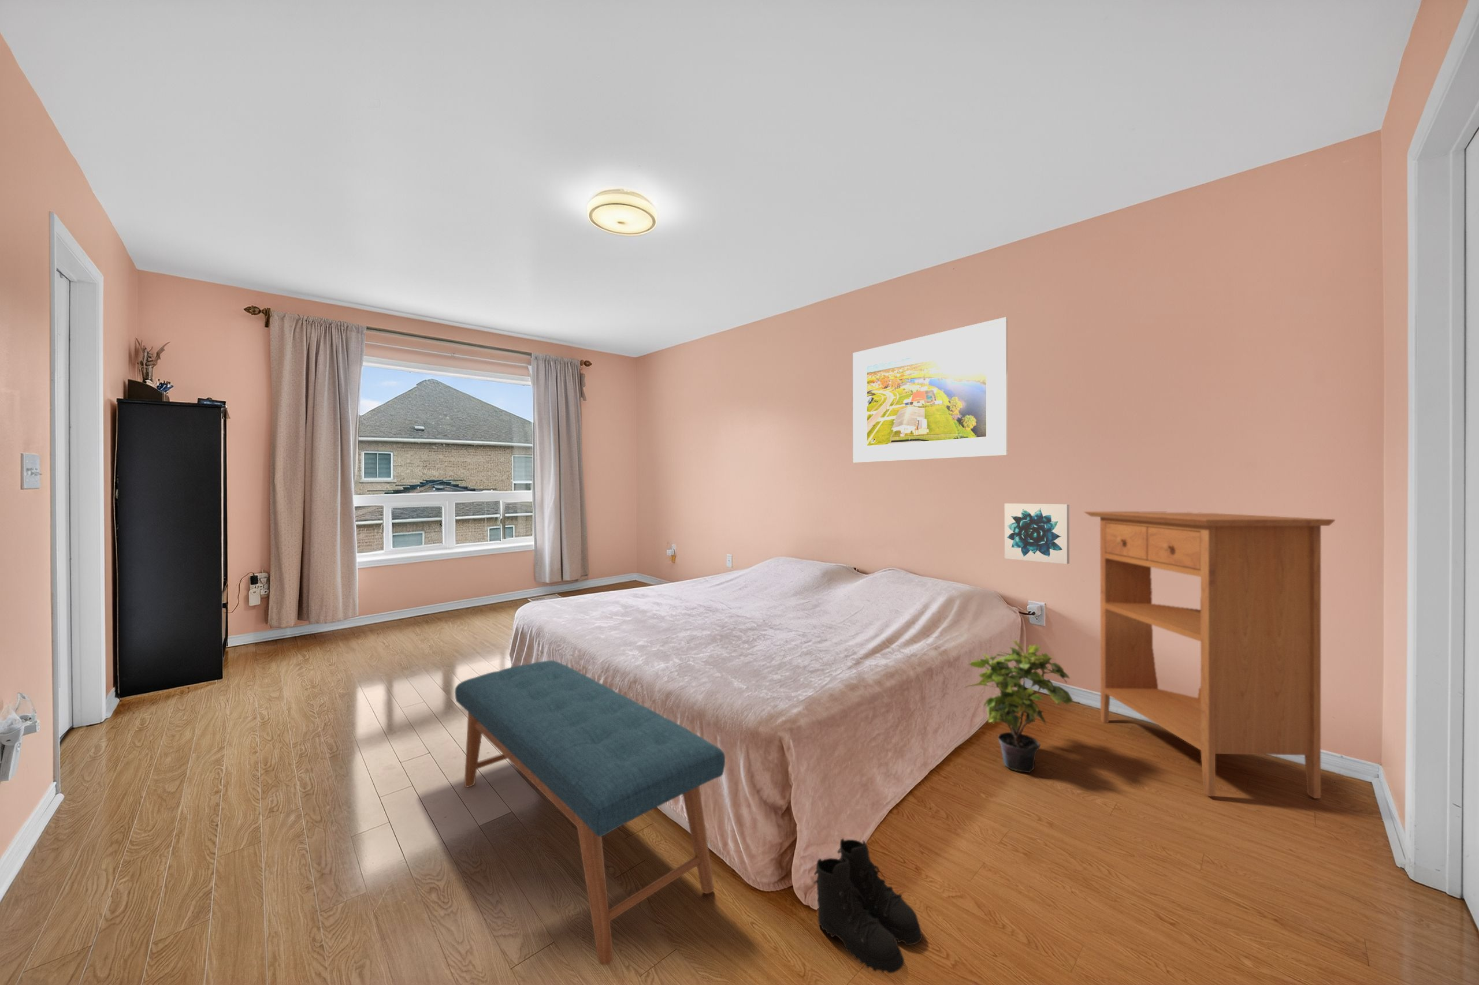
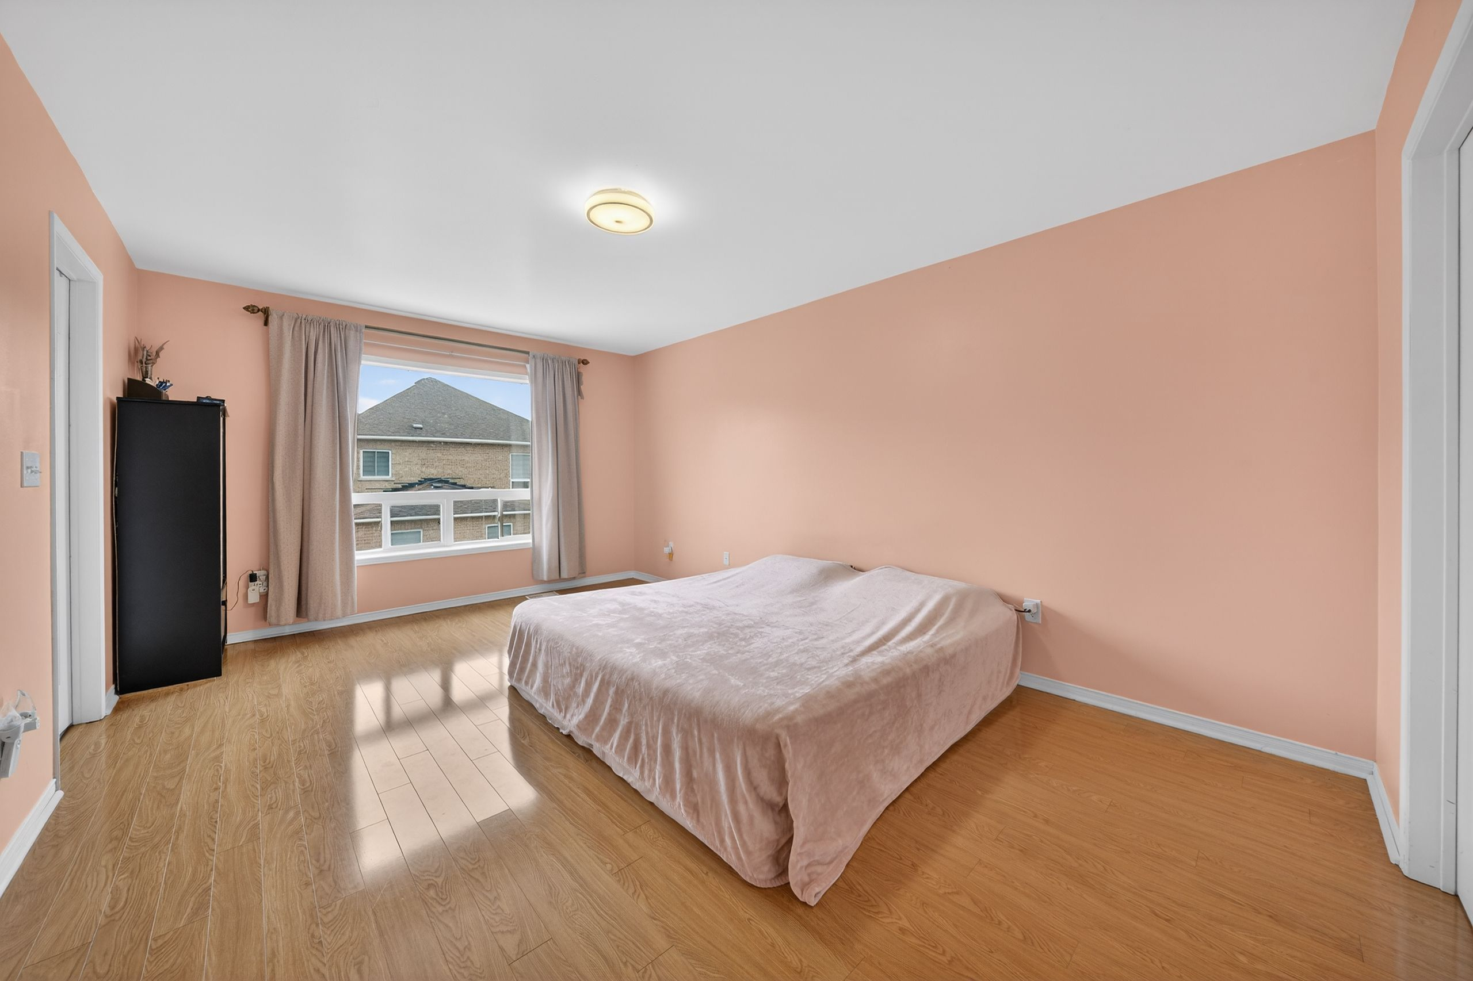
- bench [454,660,726,966]
- potted plant [962,639,1073,774]
- wall art [1004,502,1070,565]
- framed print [852,317,1008,463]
- boots [813,838,924,974]
- bookshelf [1083,511,1336,799]
